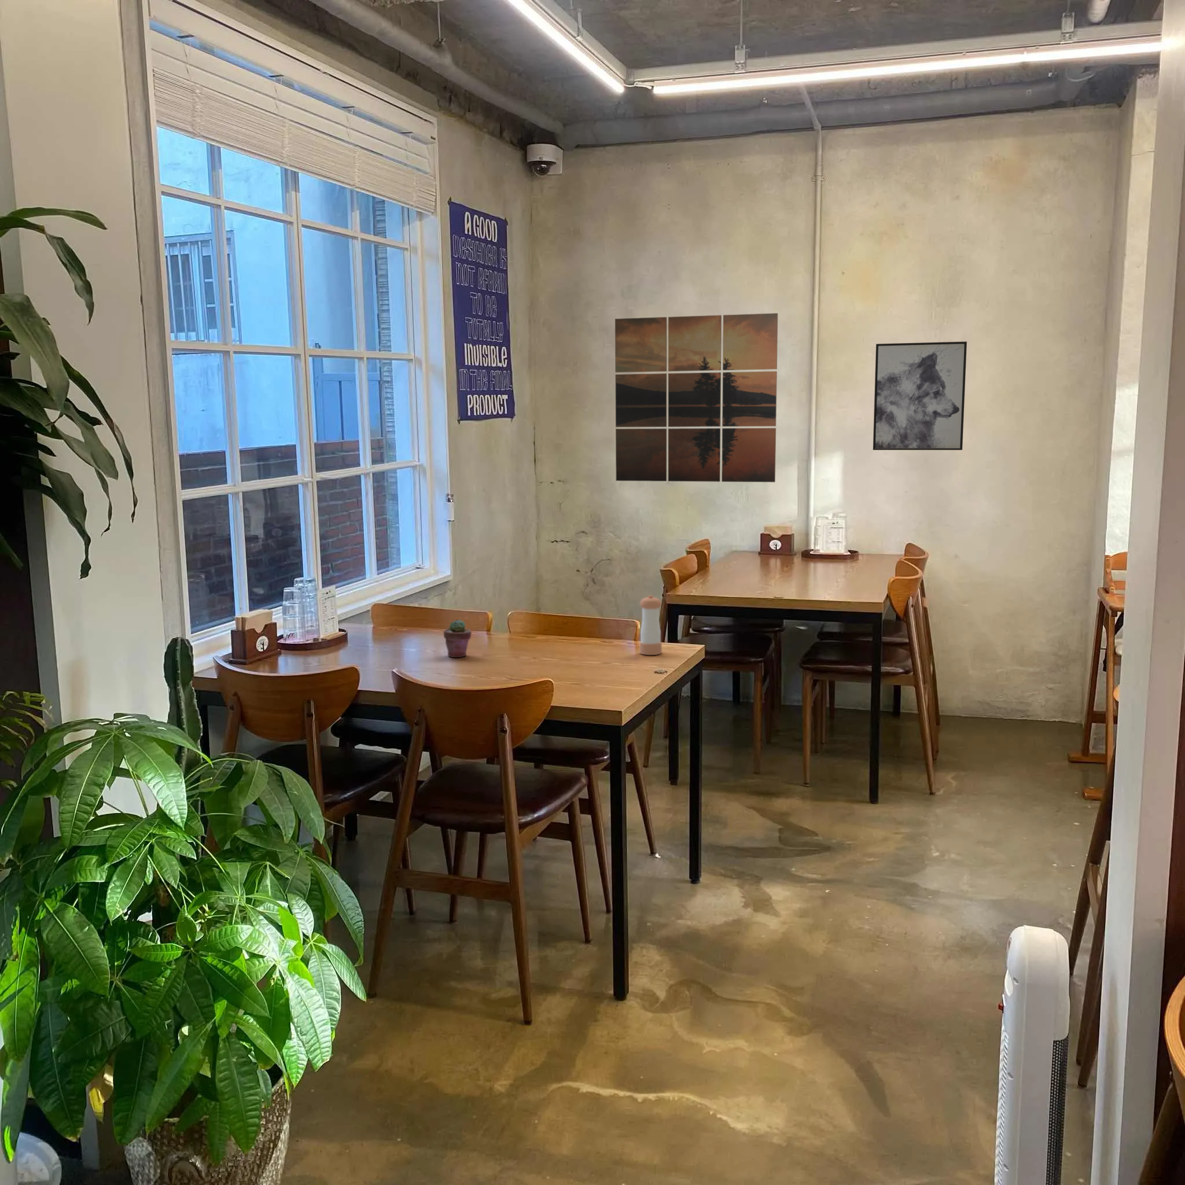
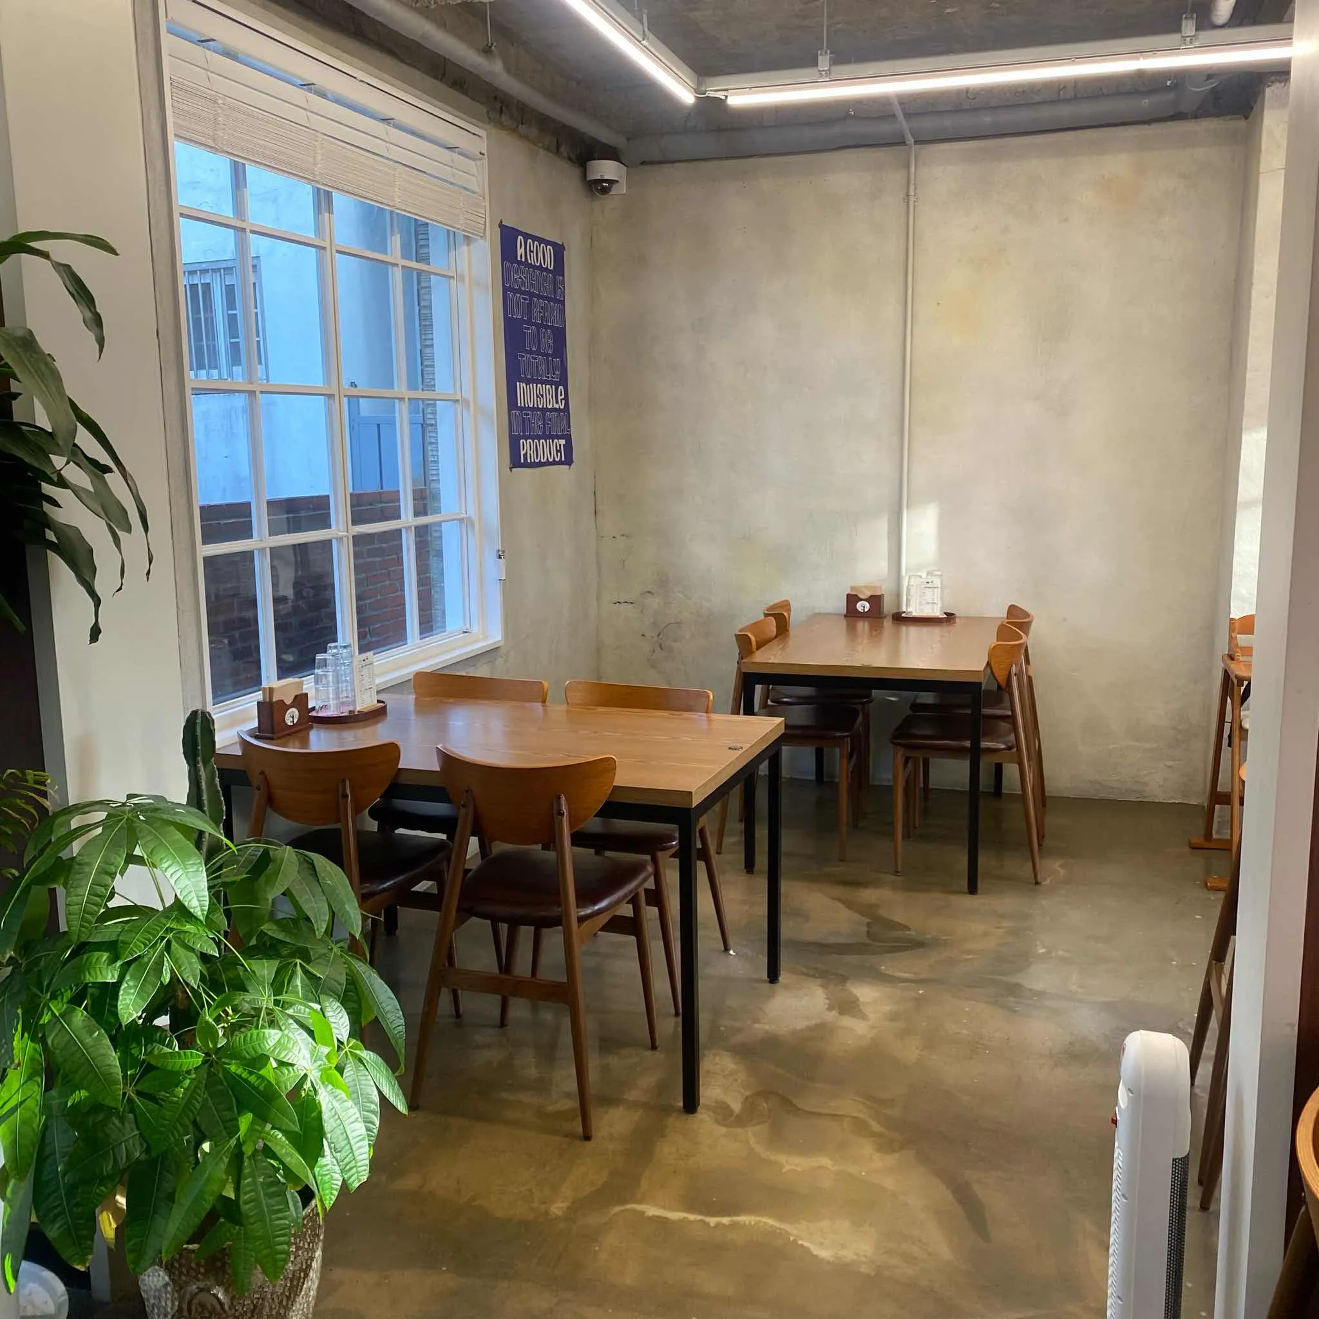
- wall art [614,313,778,483]
- pepper shaker [639,595,663,655]
- wall art [872,341,968,450]
- potted succulent [443,620,472,658]
